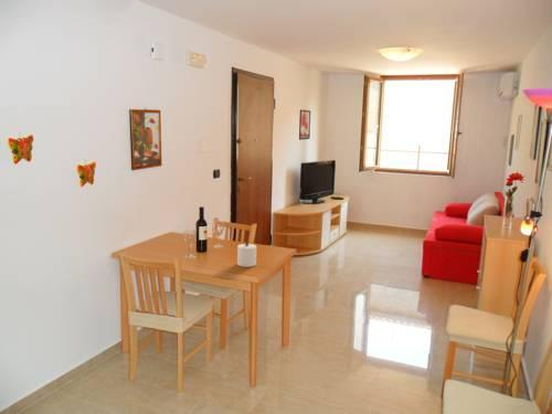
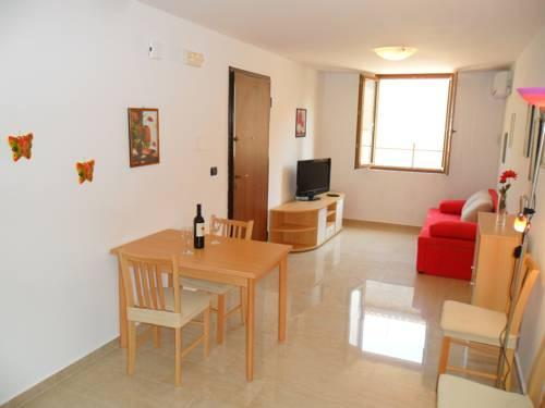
- candle [236,241,257,268]
